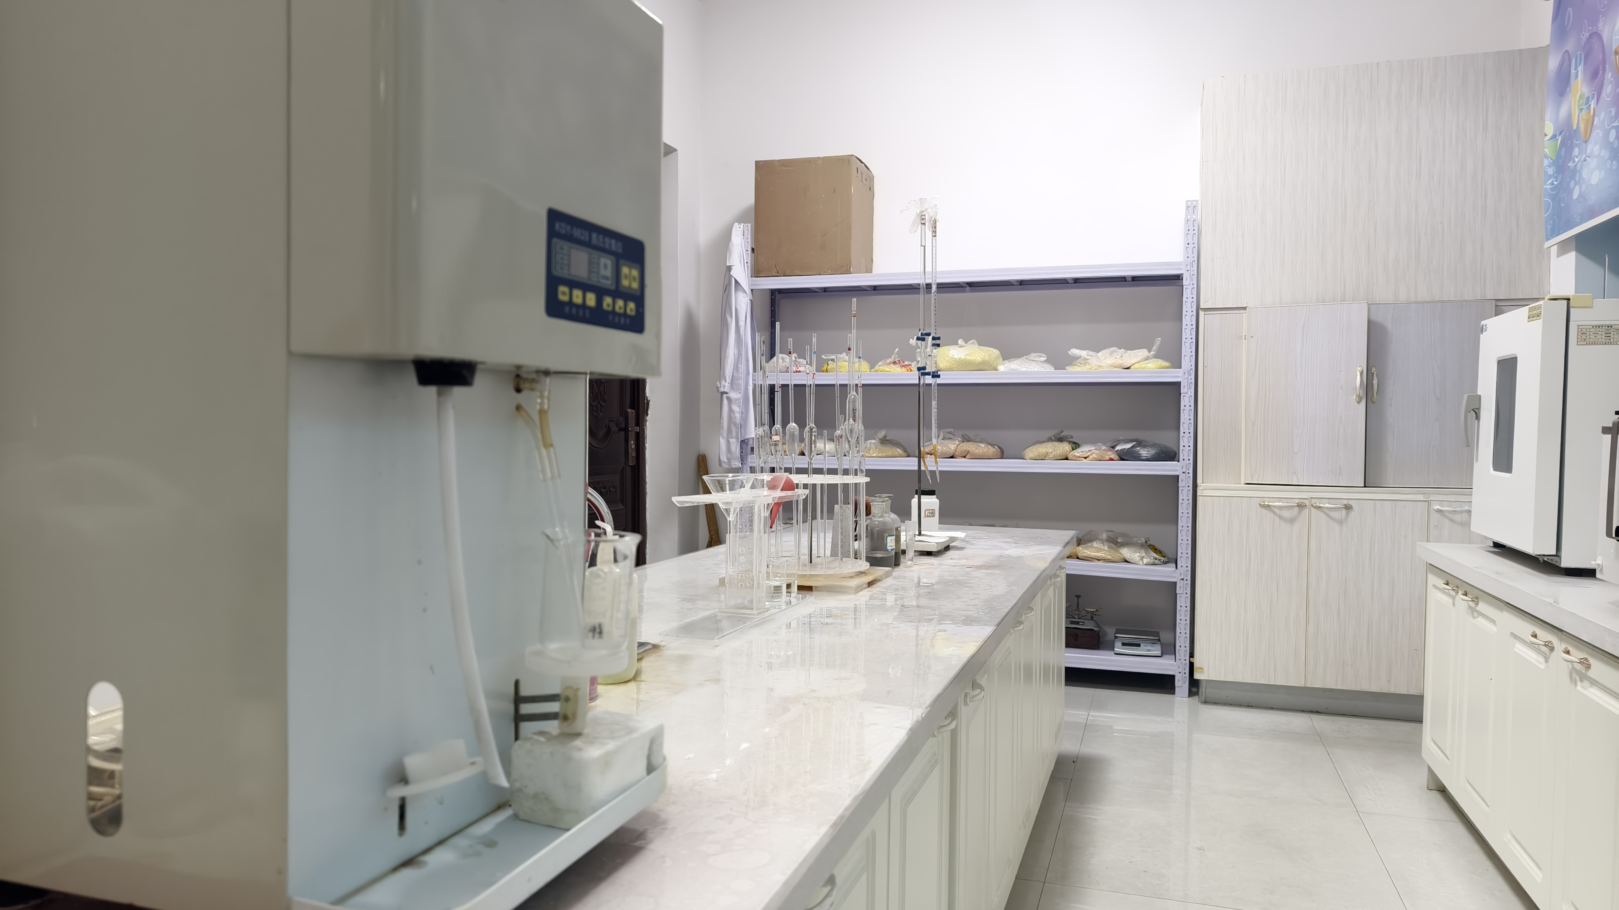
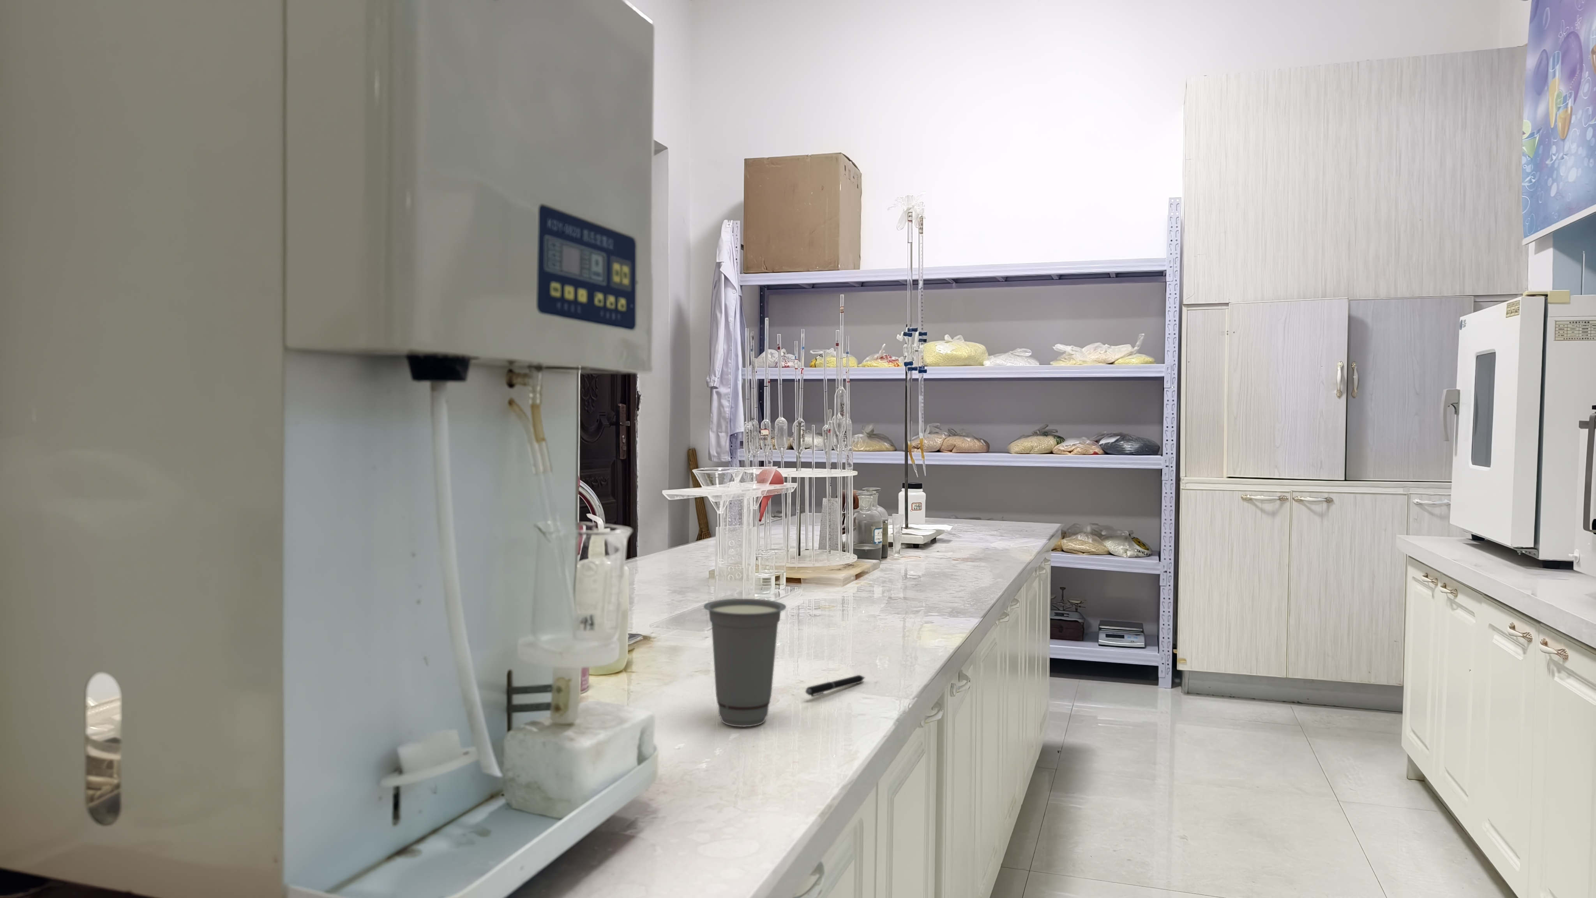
+ pen [805,674,866,697]
+ cup [704,599,787,727]
